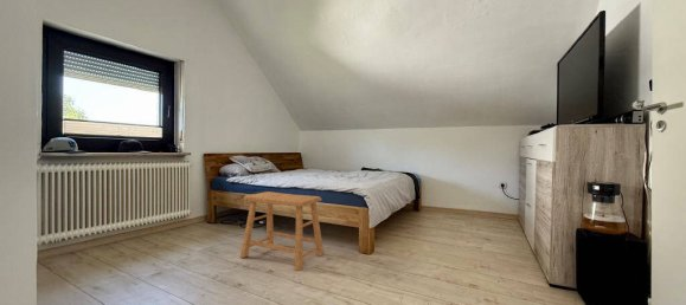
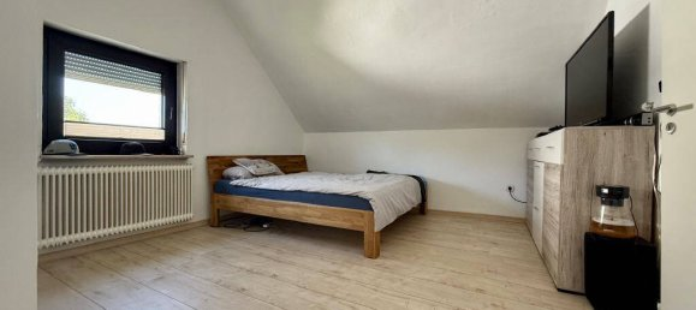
- stool [239,190,325,272]
